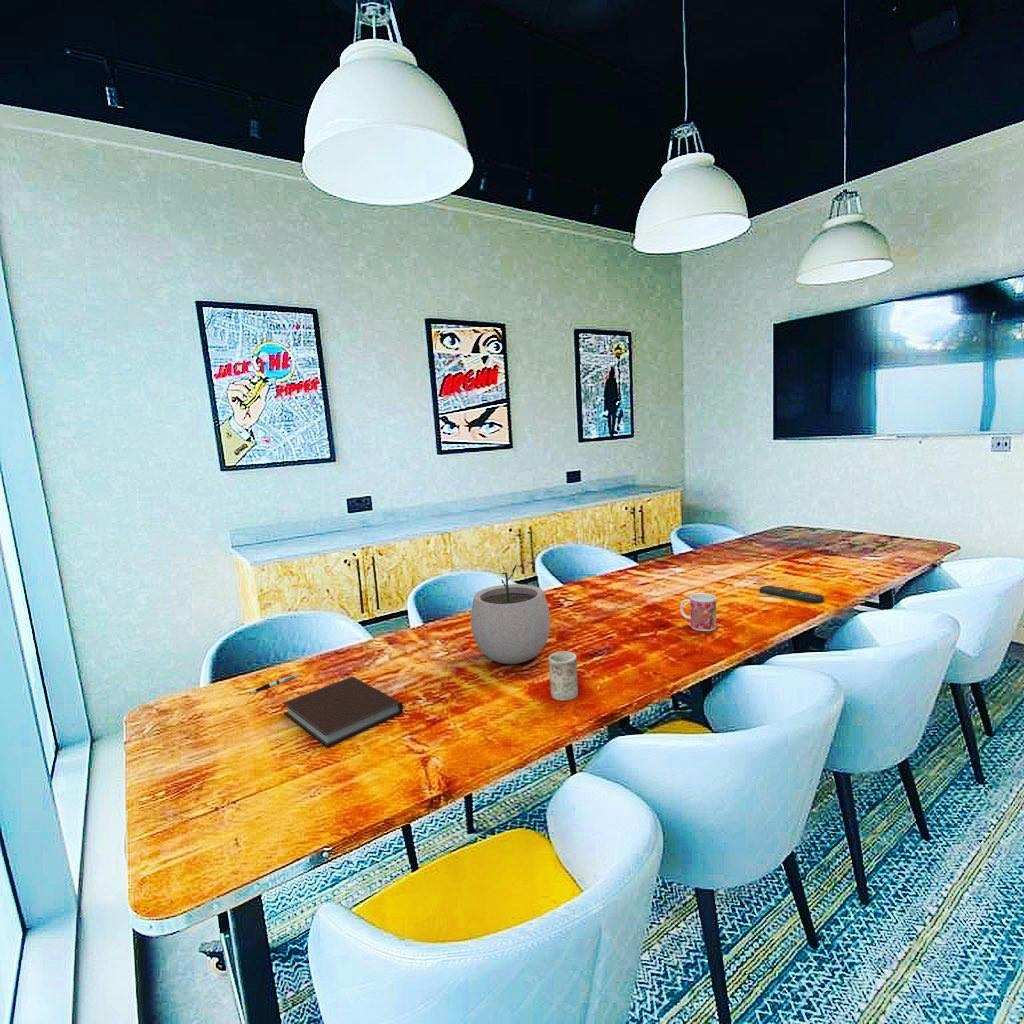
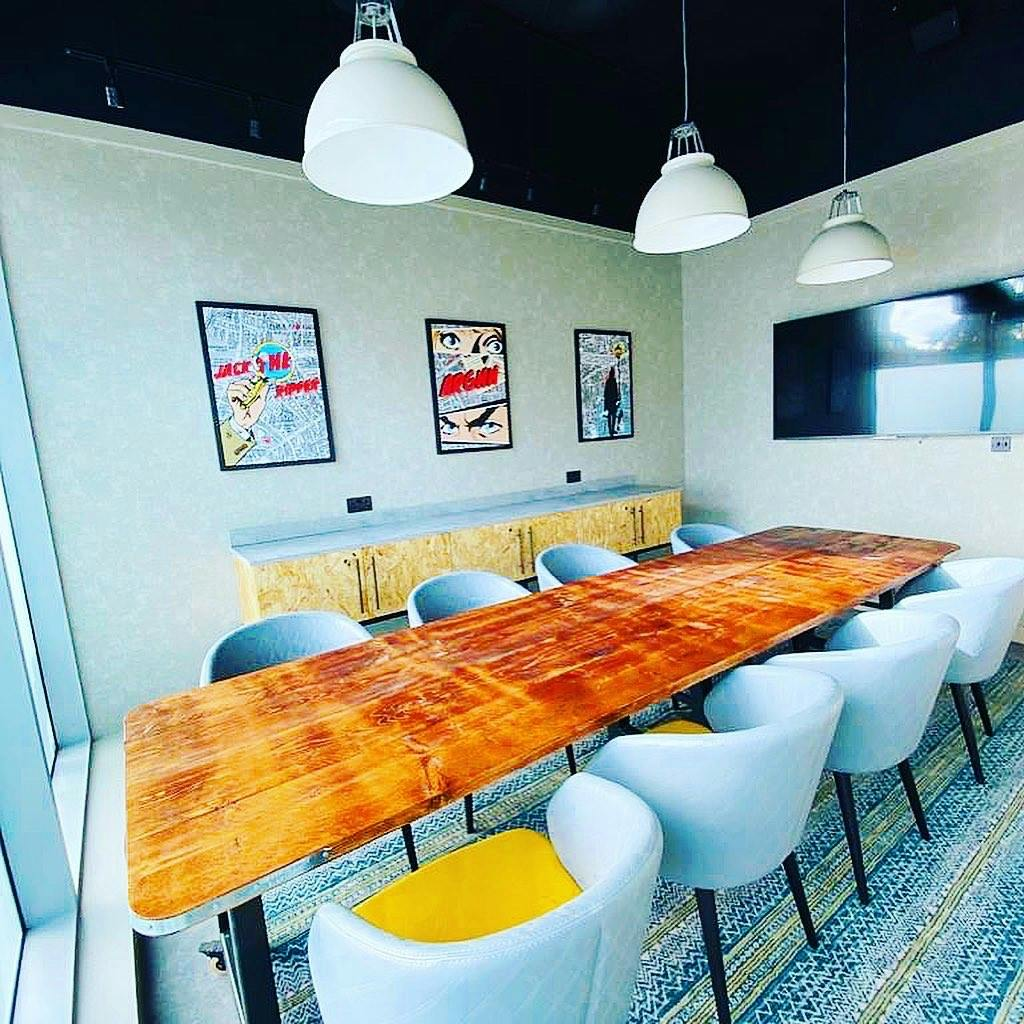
- mug [679,592,717,632]
- pen [249,673,299,694]
- remote control [759,585,825,604]
- notebook [281,676,404,748]
- mug [548,650,579,701]
- plant pot [470,563,551,665]
